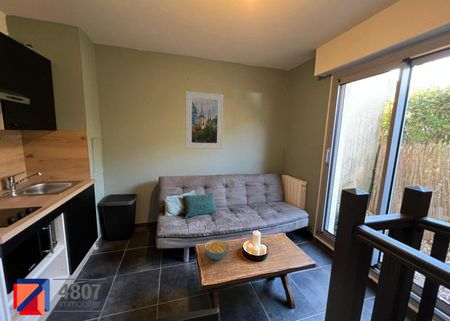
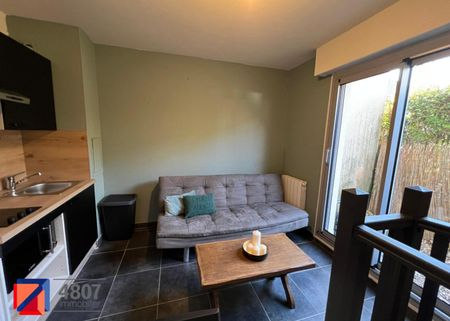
- cereal bowl [203,239,230,261]
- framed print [185,90,225,150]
